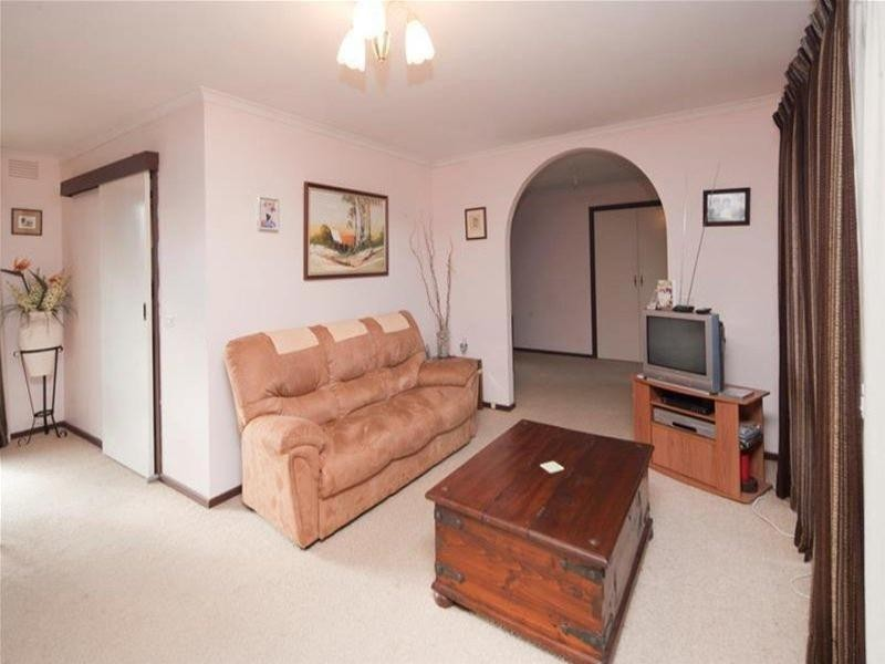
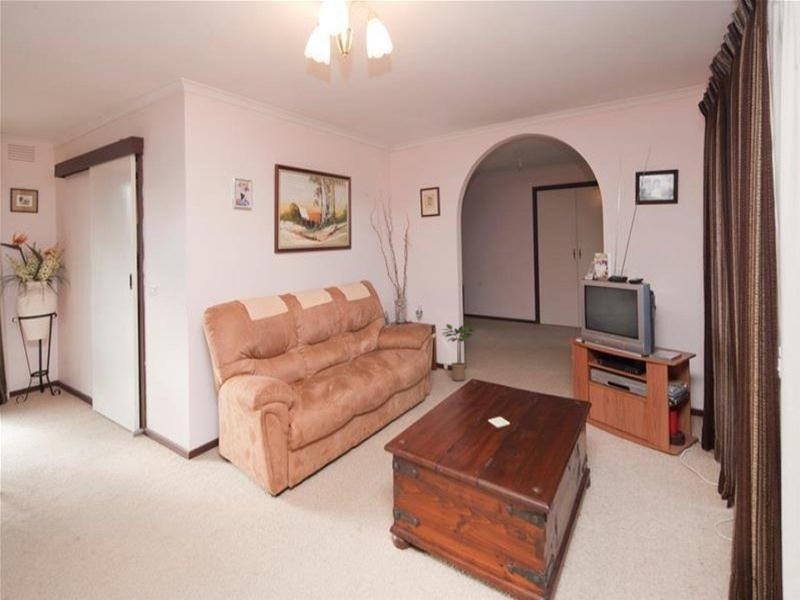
+ potted plant [441,320,479,381]
